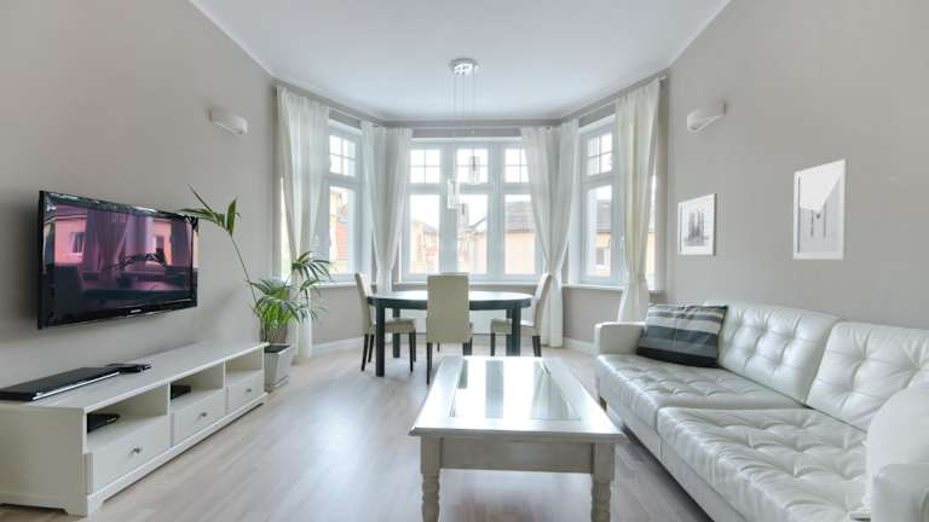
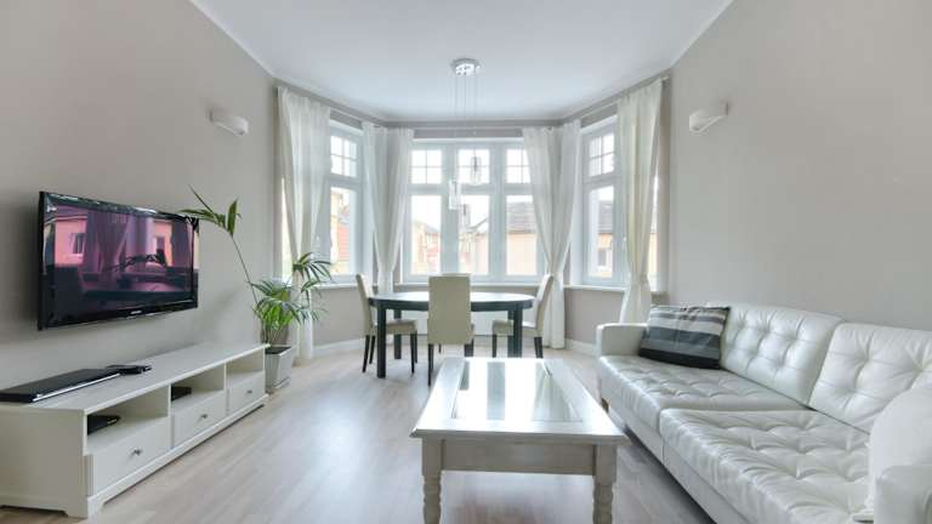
- wall art [792,158,848,261]
- wall art [676,192,719,257]
